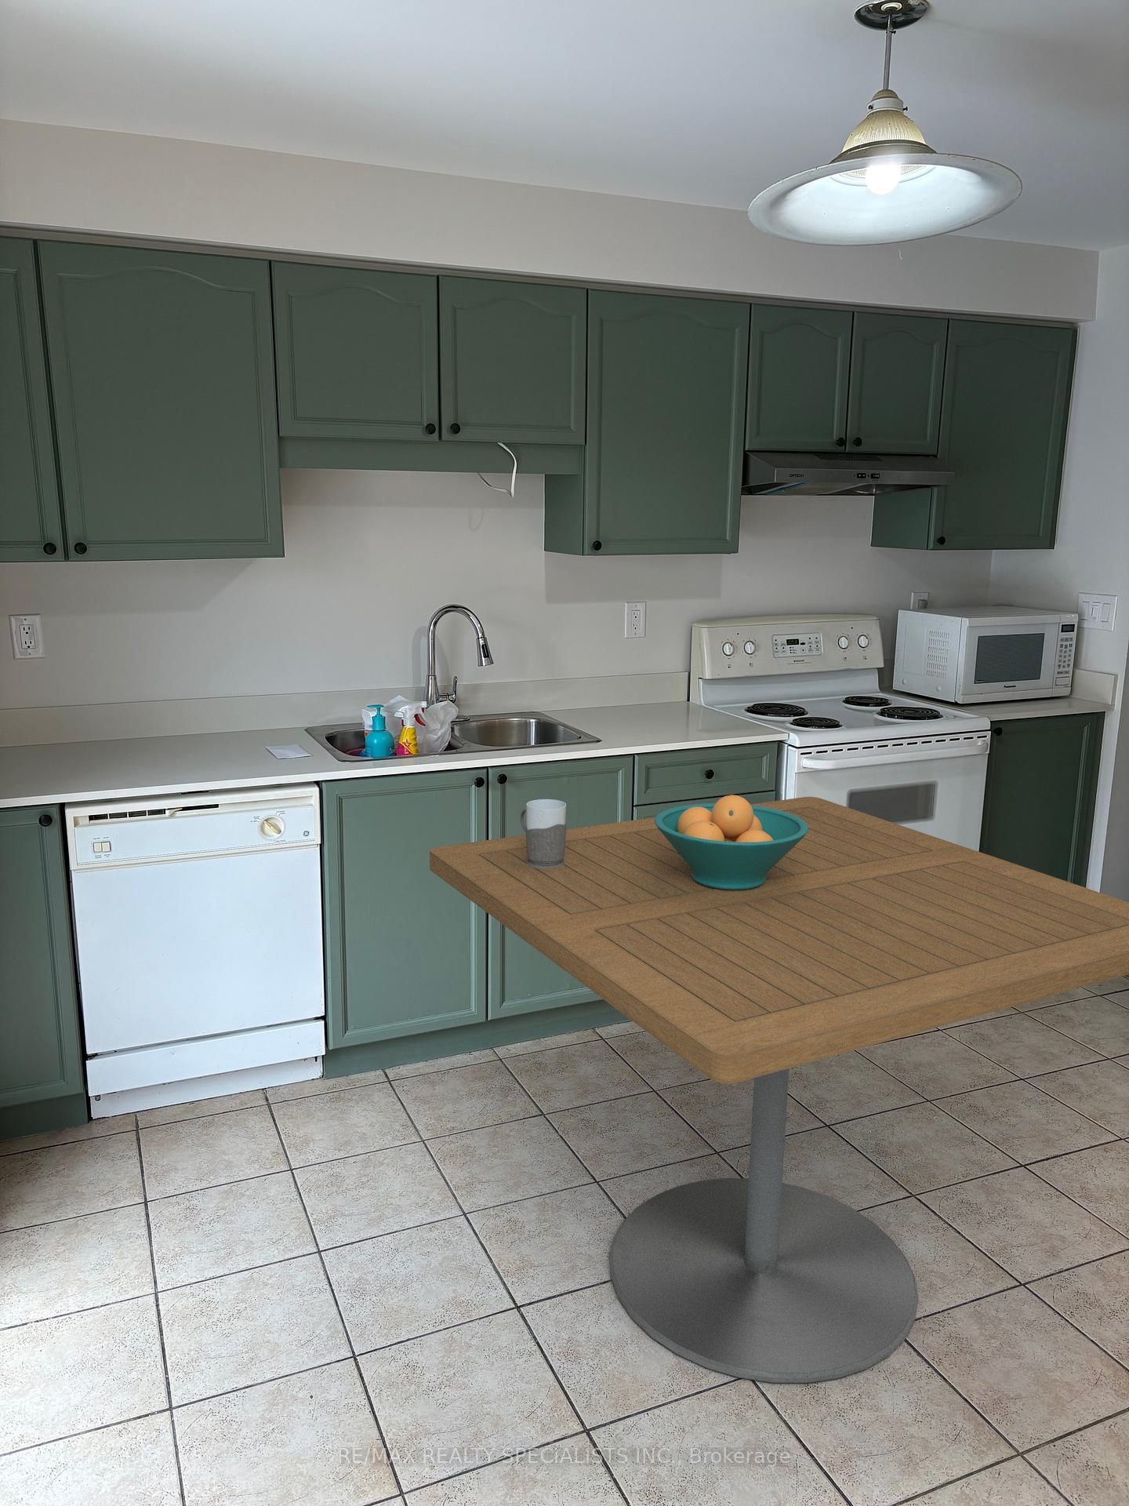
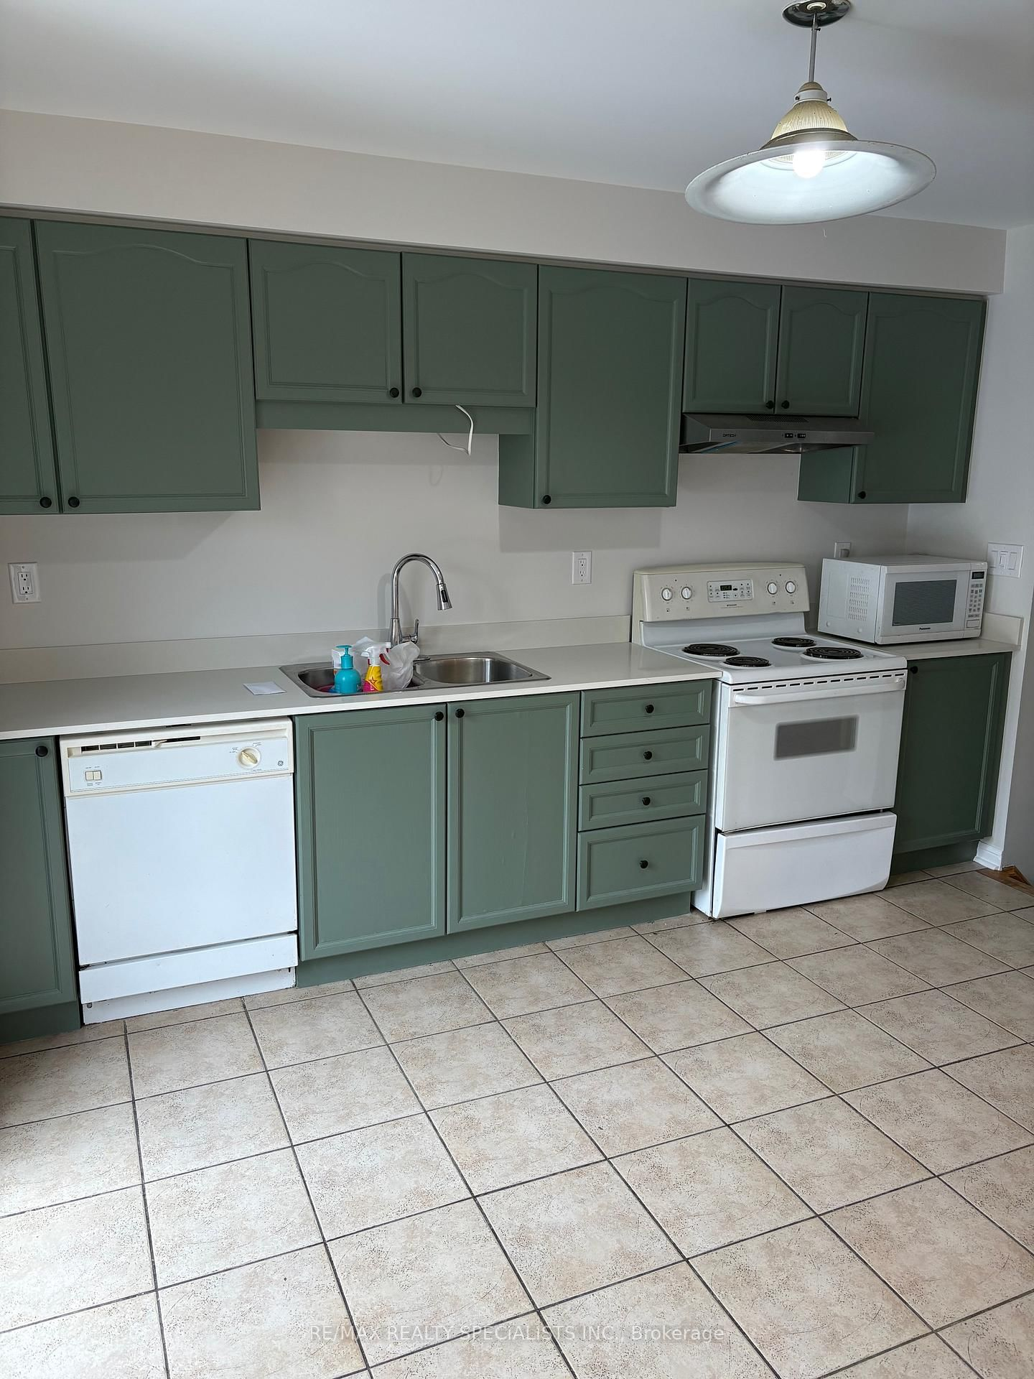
- fruit bowl [655,795,809,891]
- mug [519,798,568,869]
- dining table [429,796,1129,1384]
